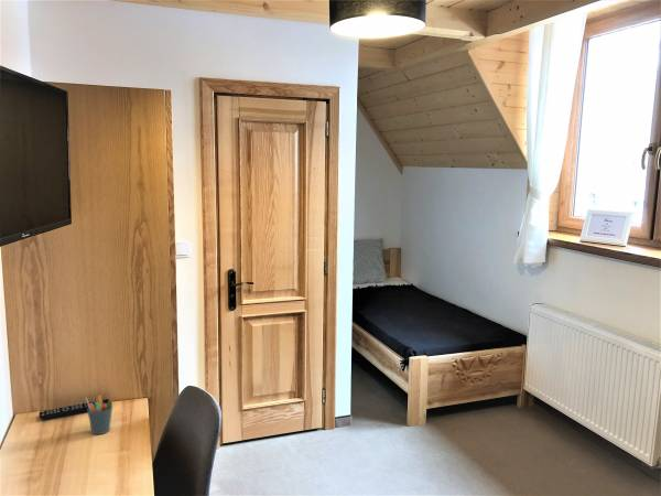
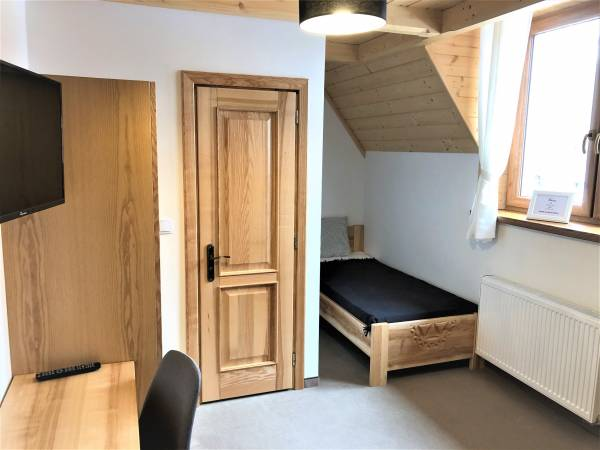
- pen holder [85,393,115,435]
